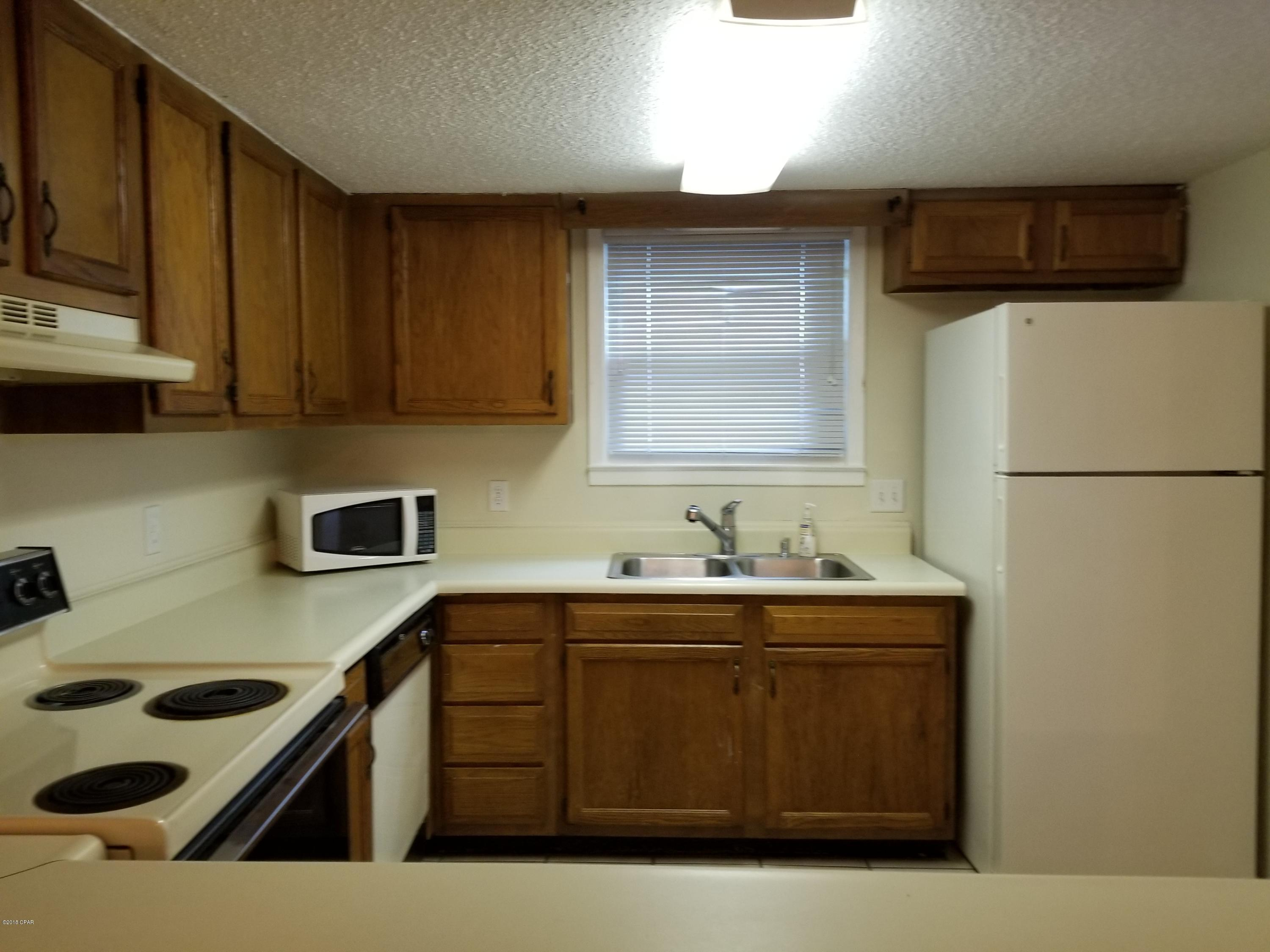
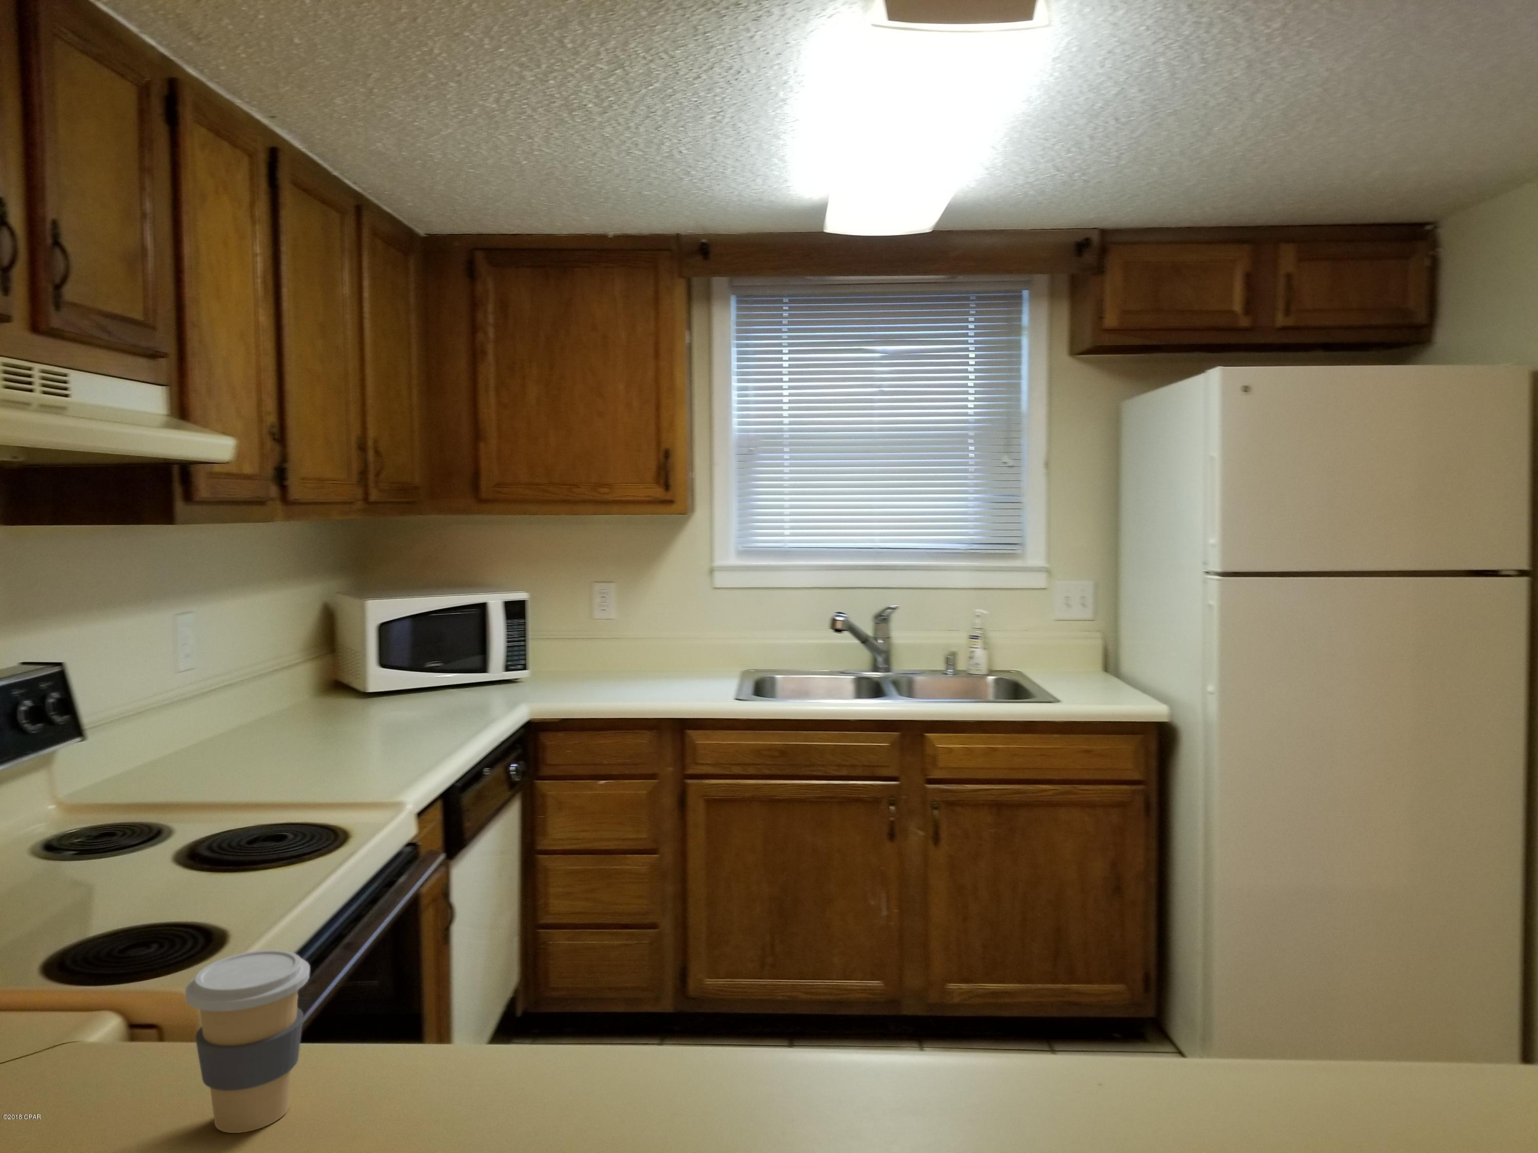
+ coffee cup [184,950,310,1134]
